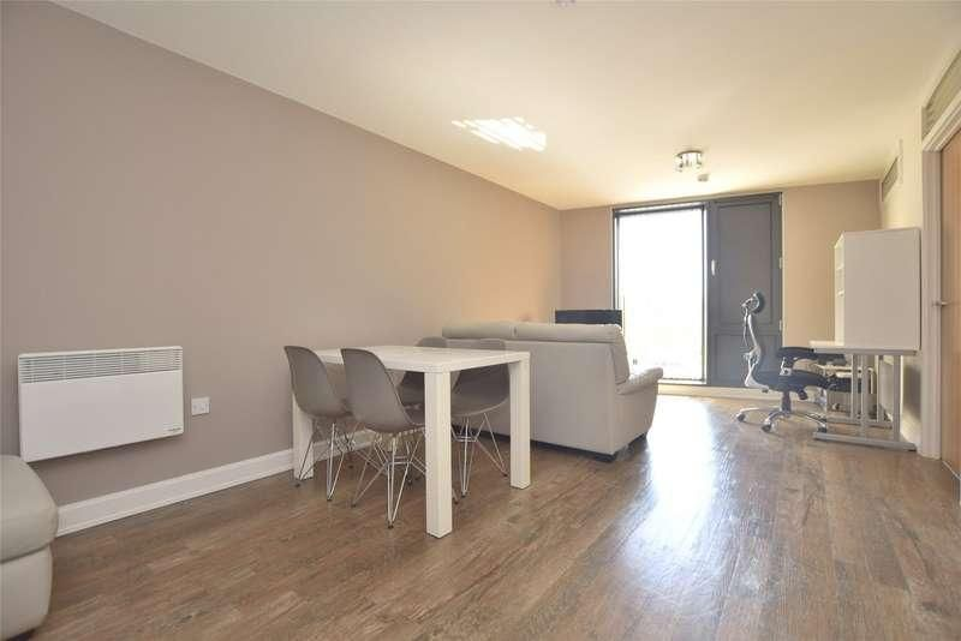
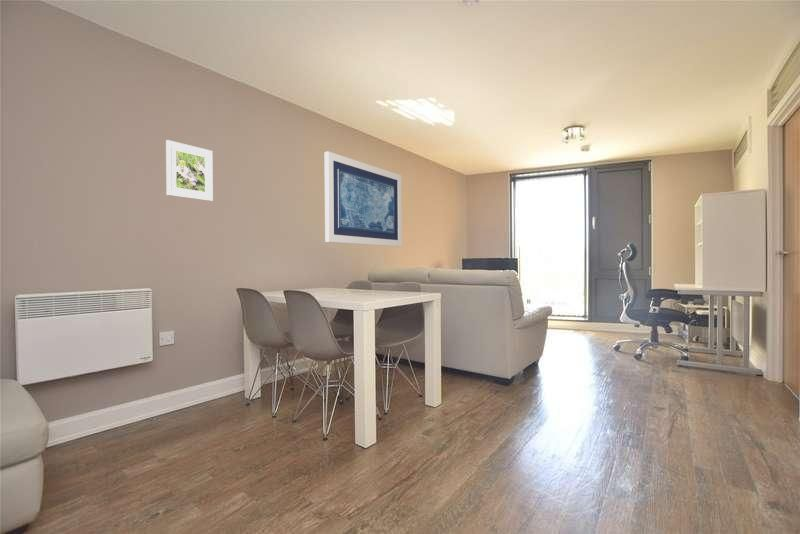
+ wall art [324,151,403,248]
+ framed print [165,139,214,202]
